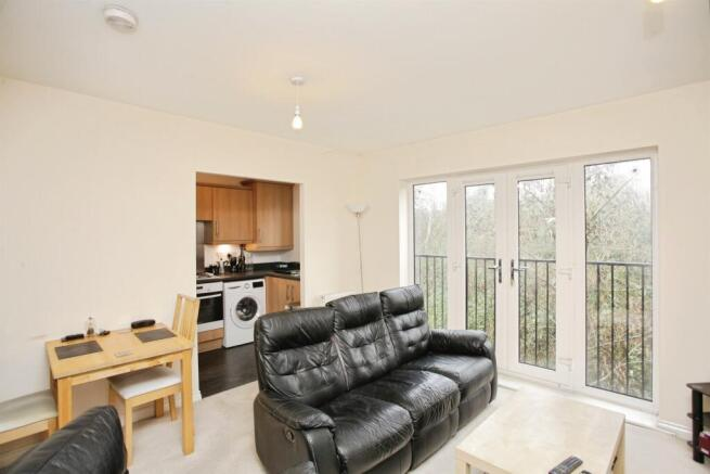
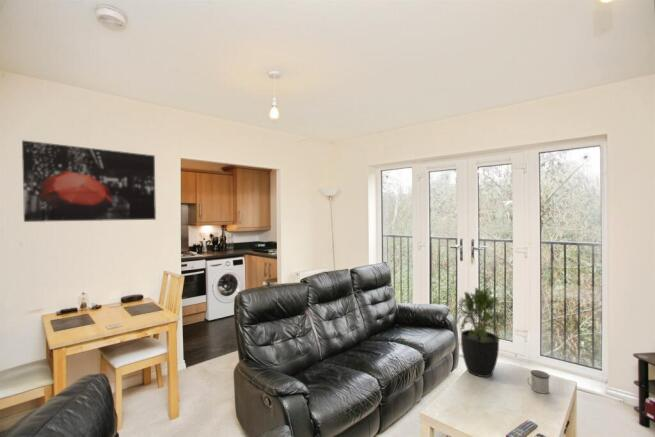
+ wall art [21,139,157,223]
+ mug [526,369,551,395]
+ potted plant [450,287,512,378]
